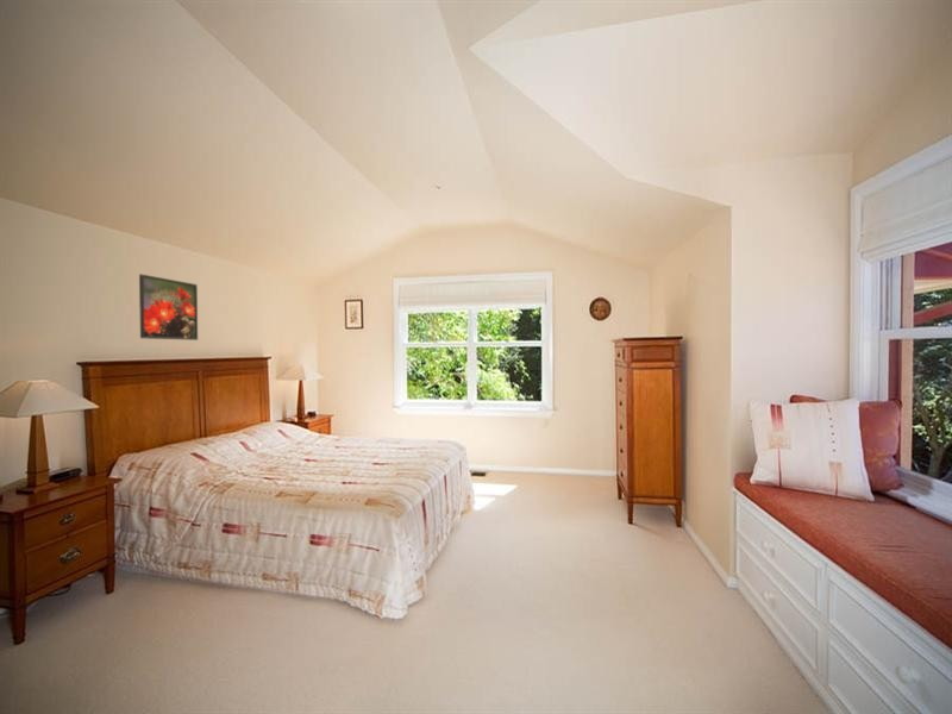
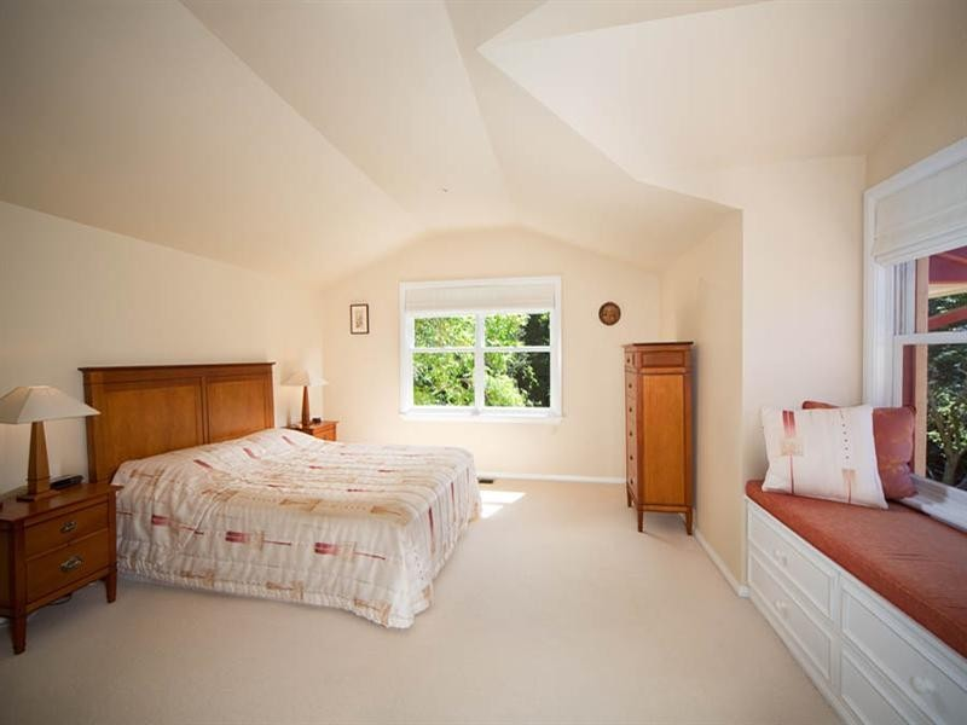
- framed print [138,273,199,342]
